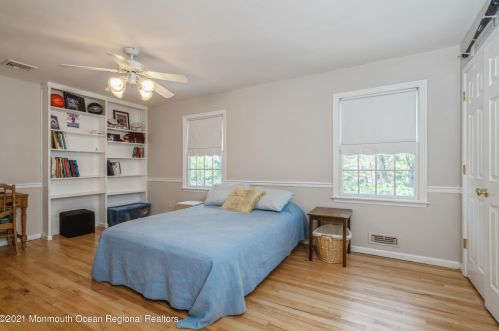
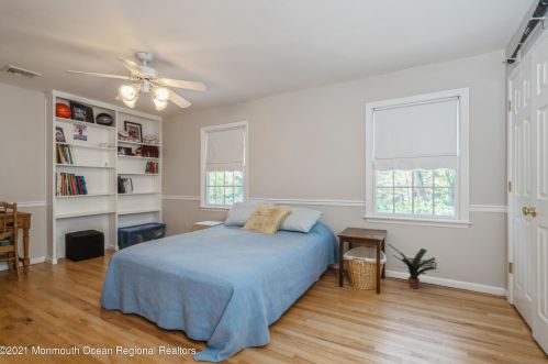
+ potted plant [388,243,437,290]
